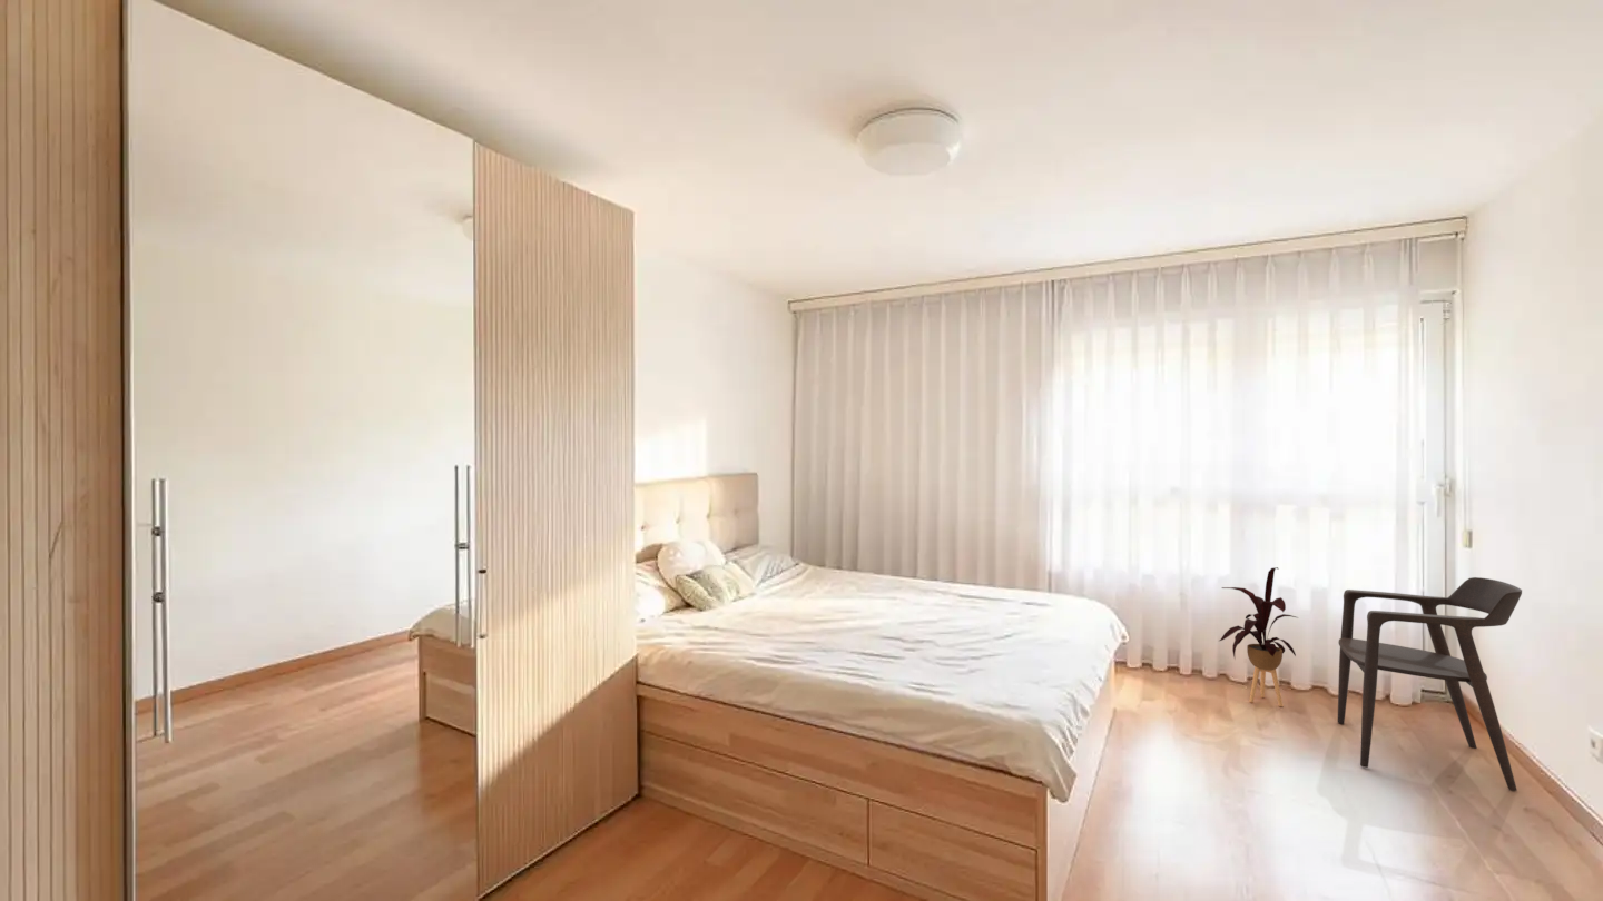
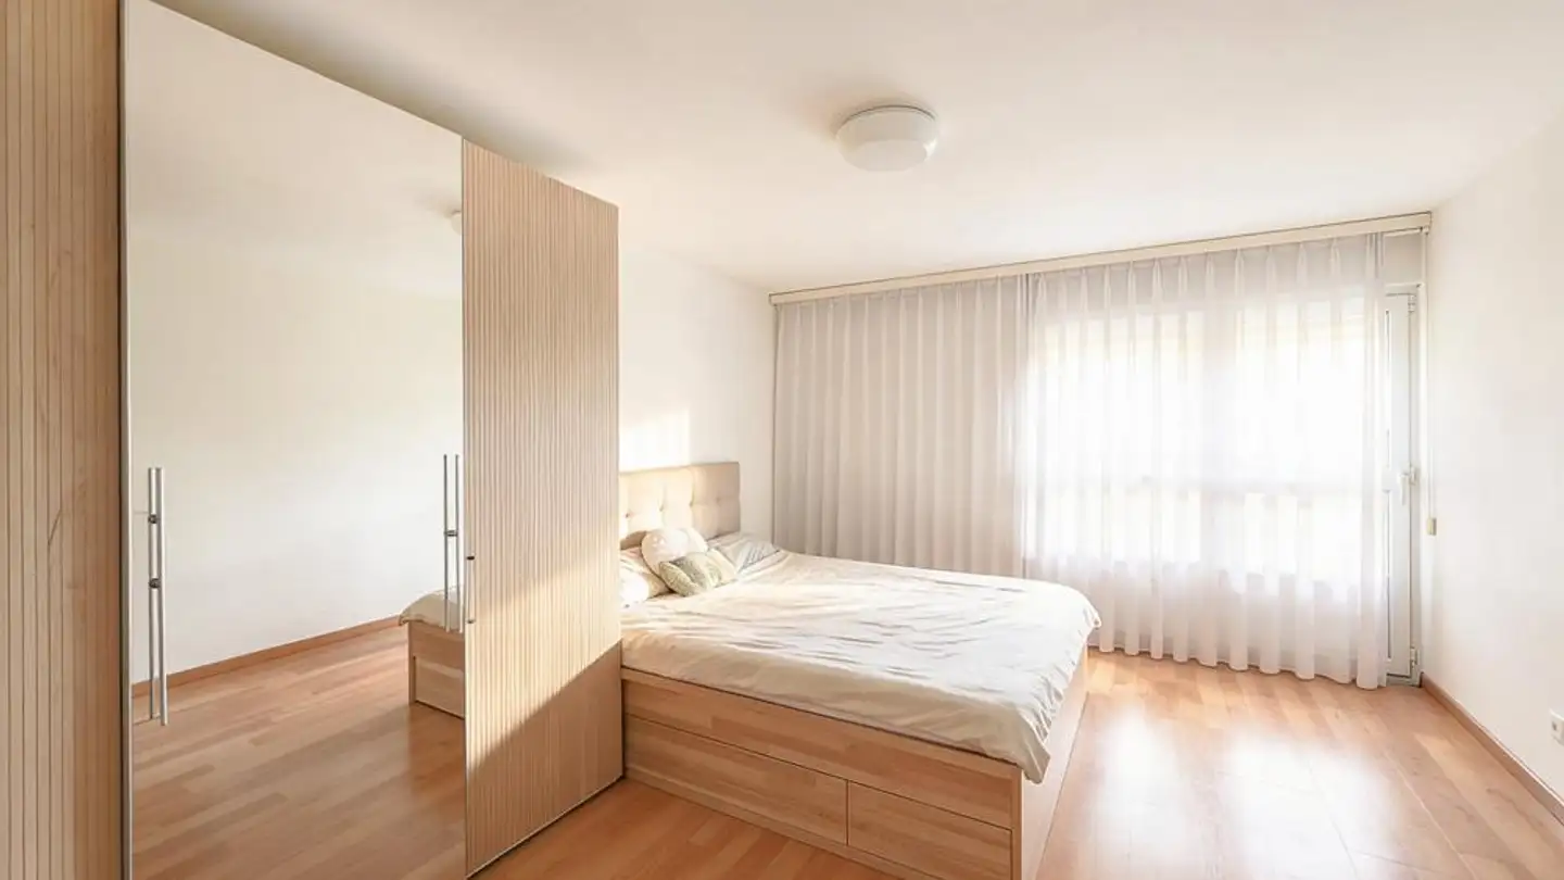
- armchair [1336,576,1523,792]
- house plant [1218,566,1299,707]
